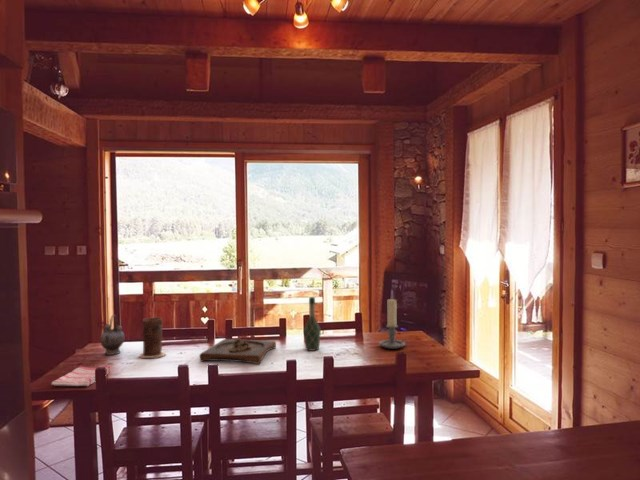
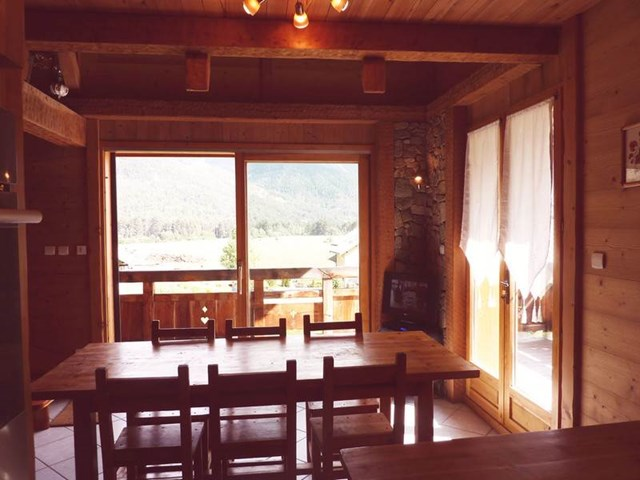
- teapot [98,314,126,356]
- candle holder [378,298,409,350]
- dish towel [51,364,111,387]
- wine bottle [303,296,322,352]
- wooden tray [198,337,277,365]
- vase [138,316,167,359]
